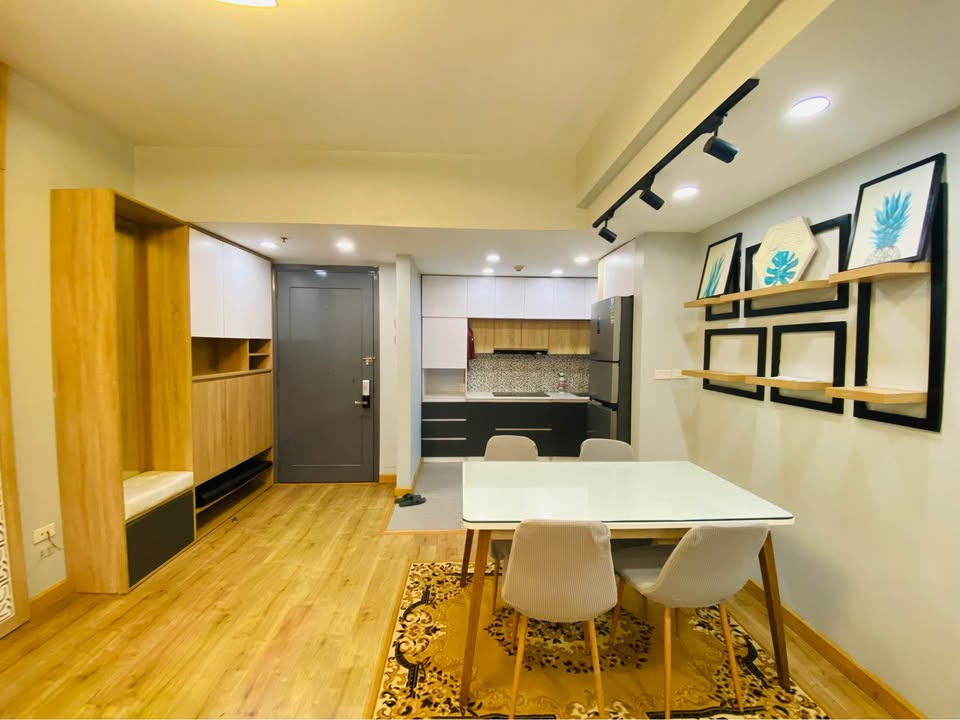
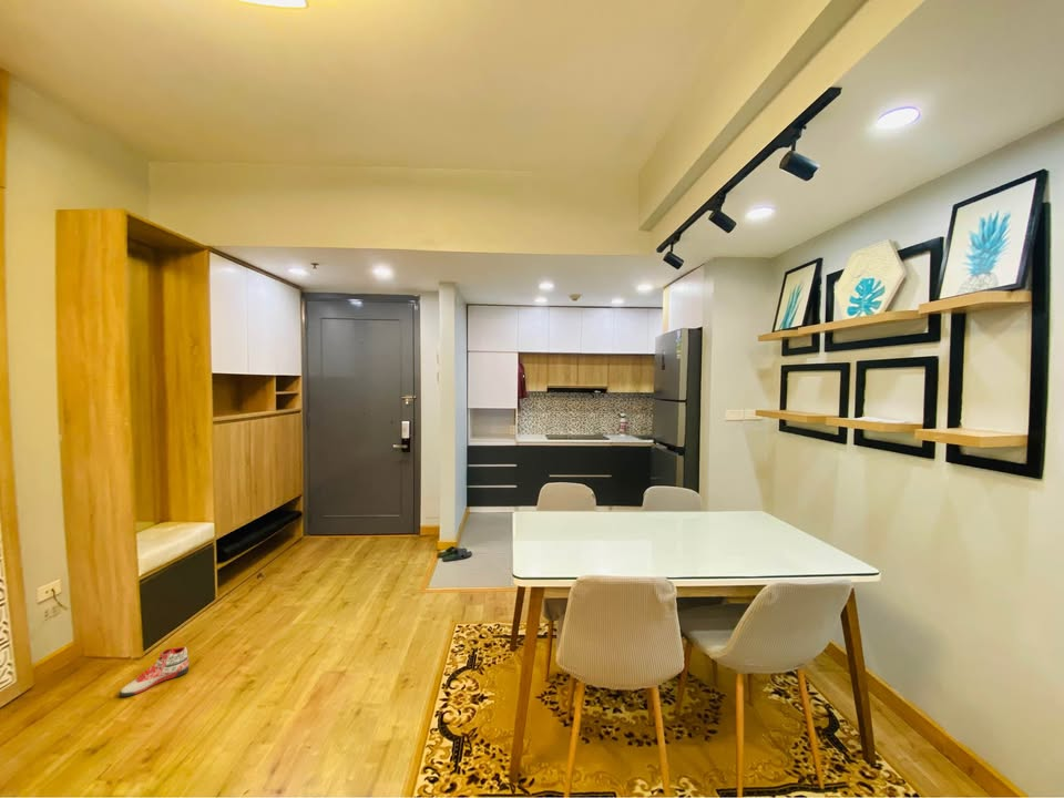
+ sneaker [119,646,191,697]
